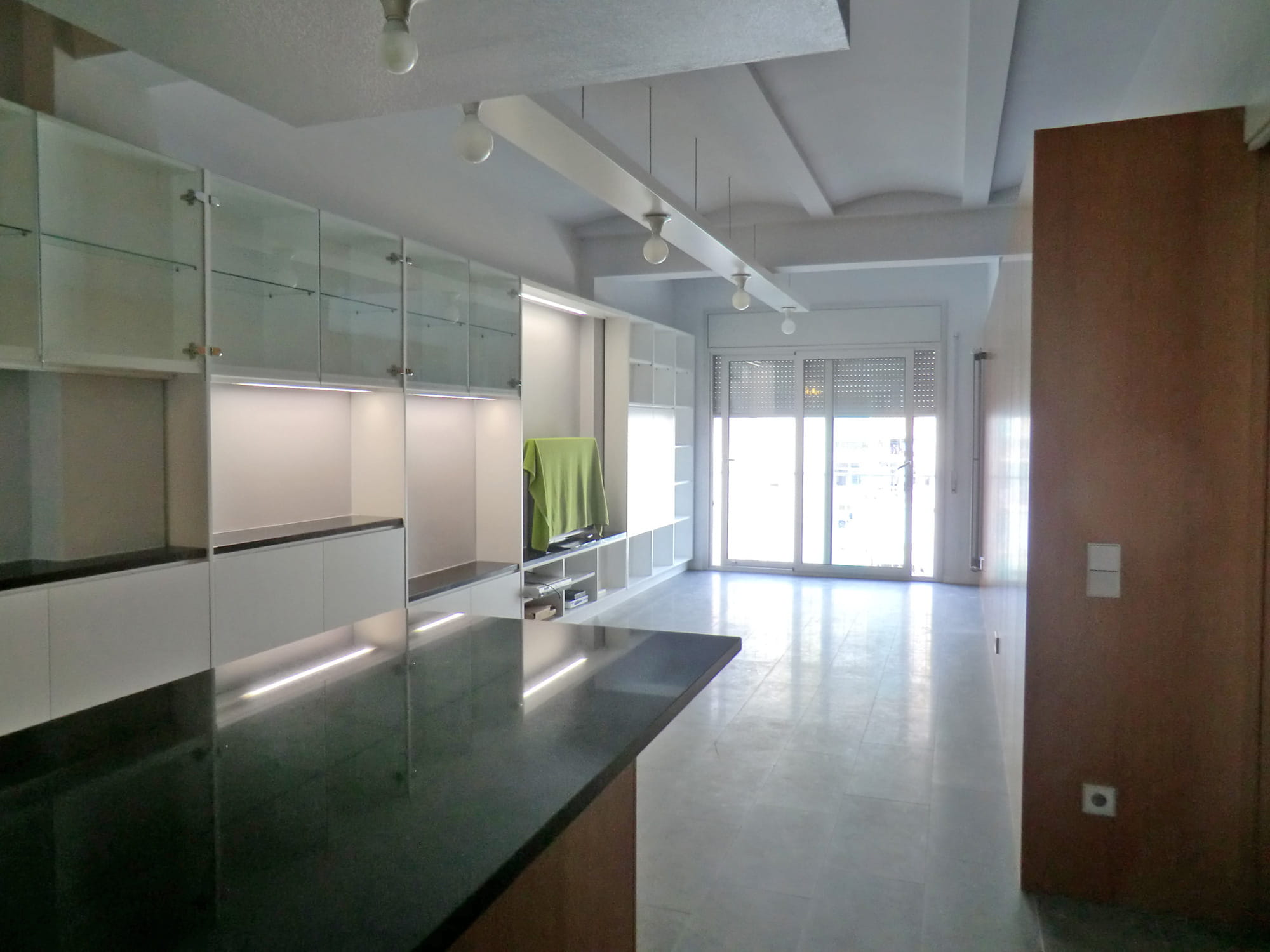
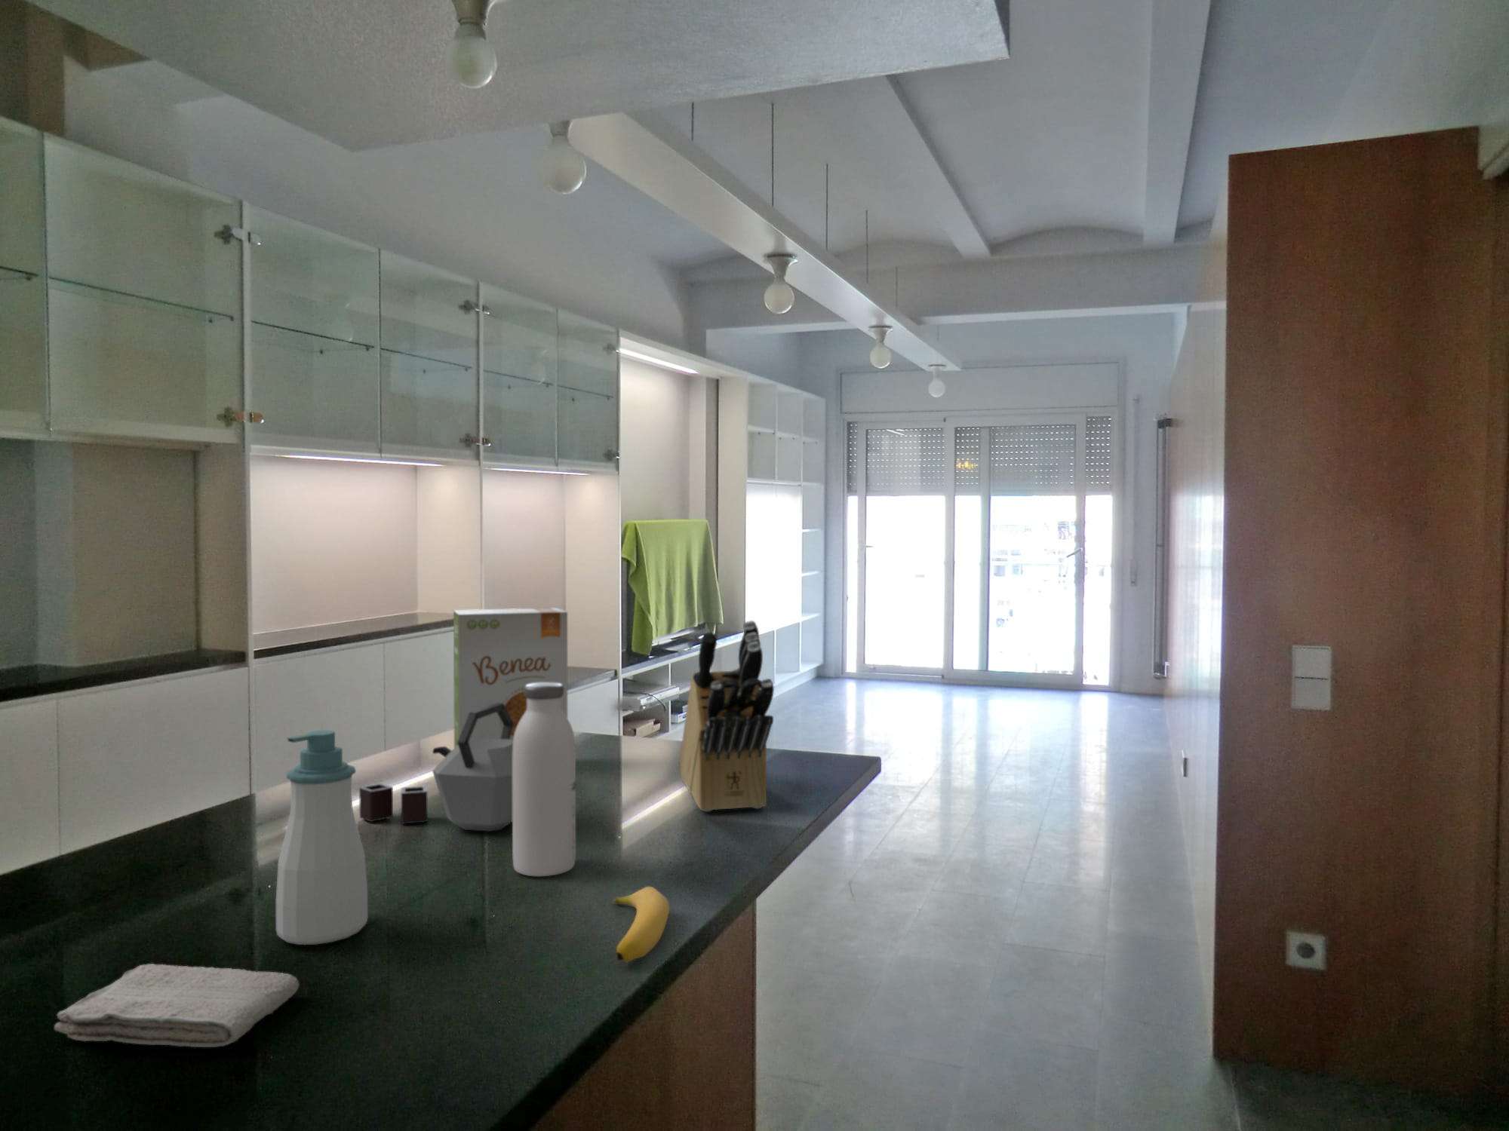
+ food box [453,607,568,748]
+ soap bottle [276,729,368,946]
+ knife block [678,620,775,813]
+ kettle [359,703,513,832]
+ washcloth [53,962,299,1048]
+ banana [612,886,670,963]
+ water bottle [512,682,576,877]
